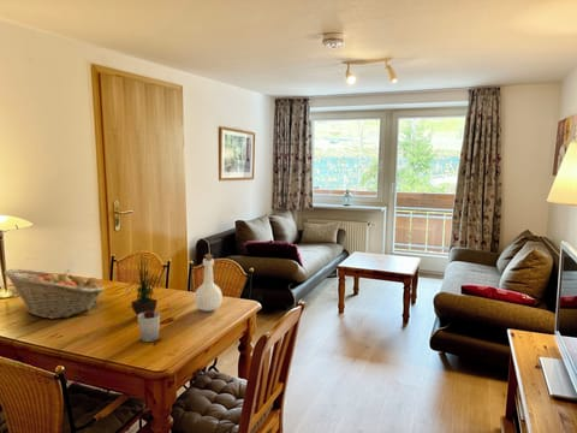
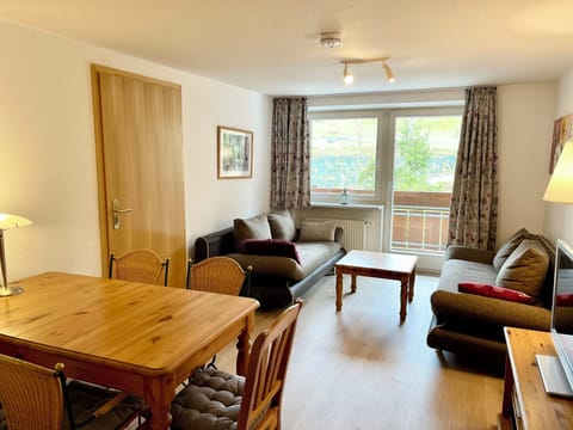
- cup [136,310,161,343]
- bottle [194,253,224,313]
- fruit basket [4,268,106,320]
- potted plant [124,254,165,316]
